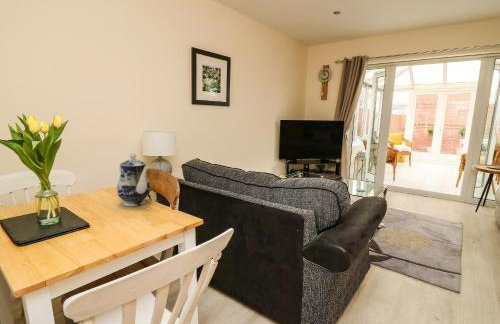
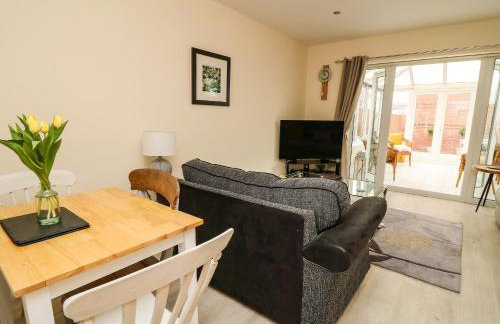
- teapot [116,152,151,207]
